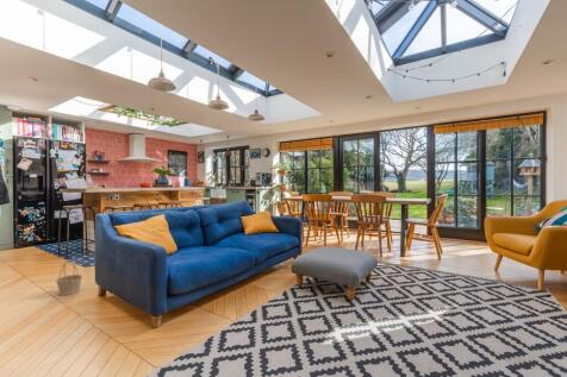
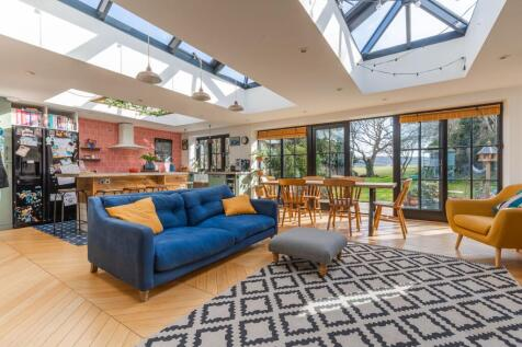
- basket [55,260,83,296]
